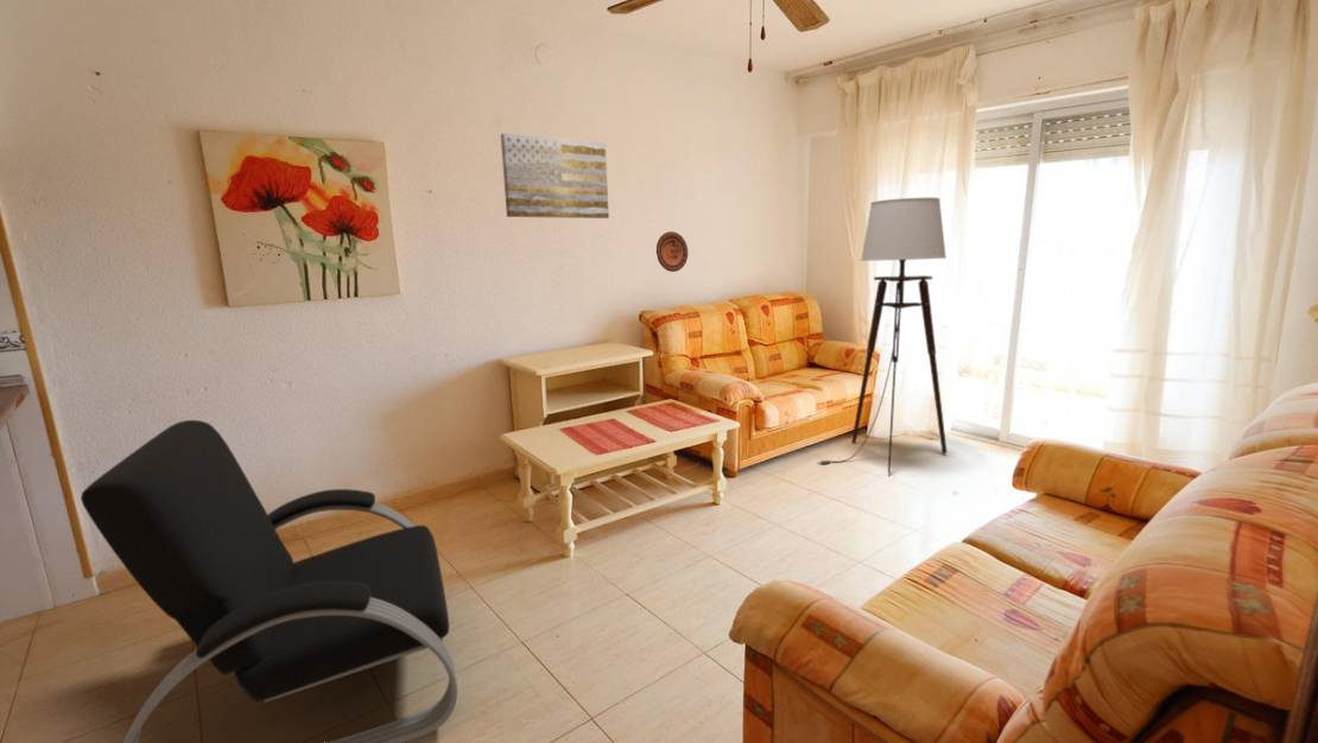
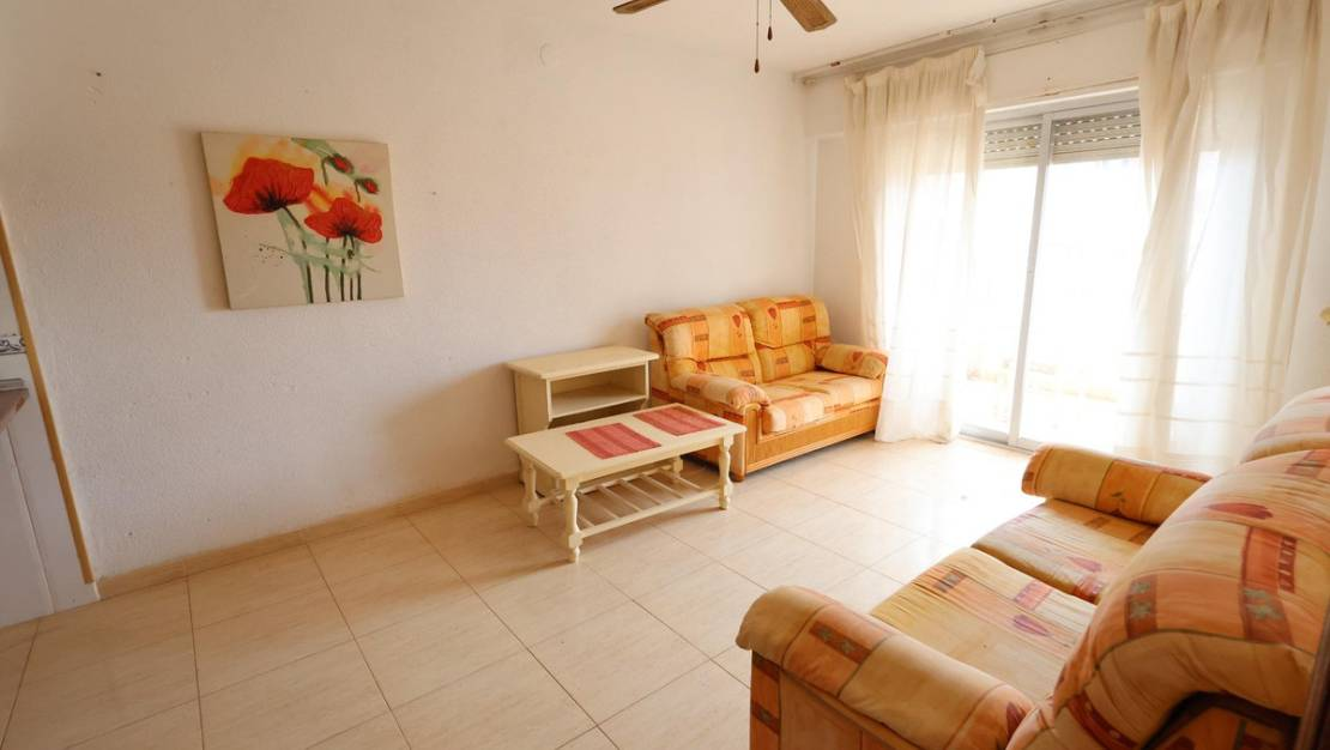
- wall art [500,132,610,220]
- armchair [80,419,458,743]
- floor lamp [817,196,948,475]
- decorative plate [655,230,689,273]
